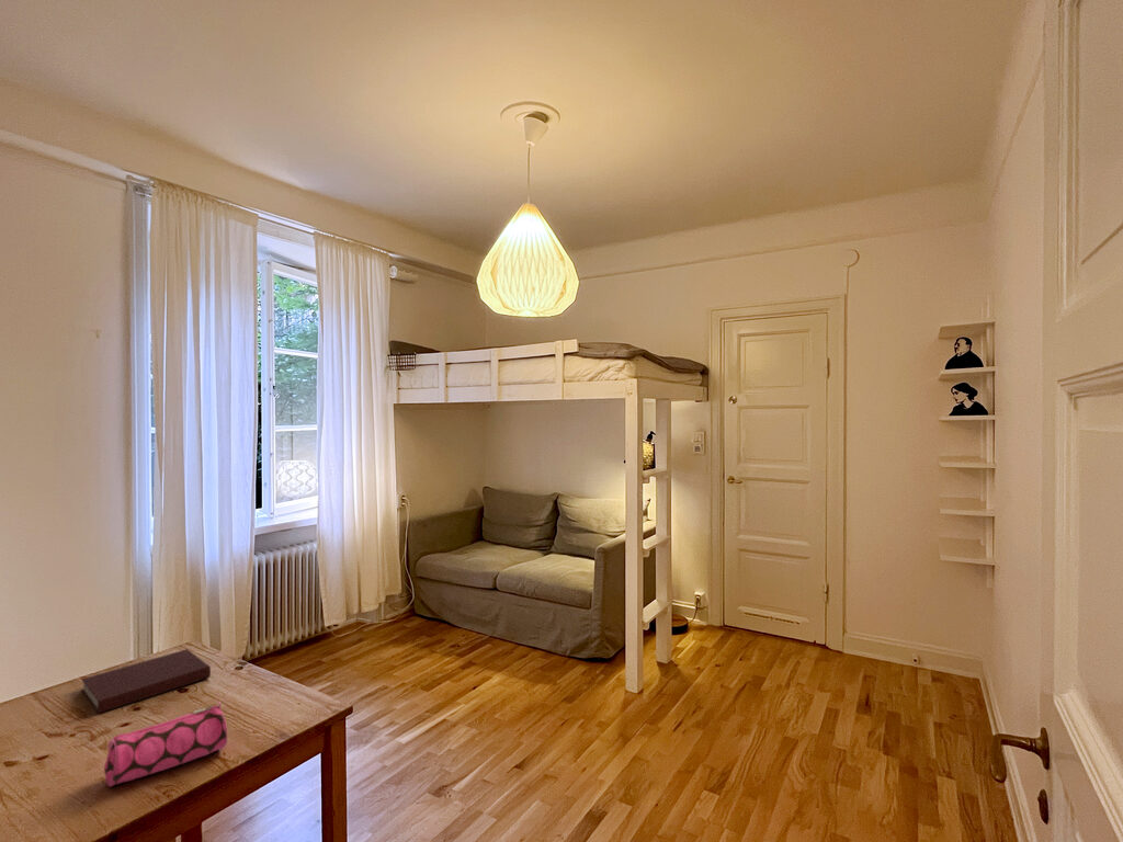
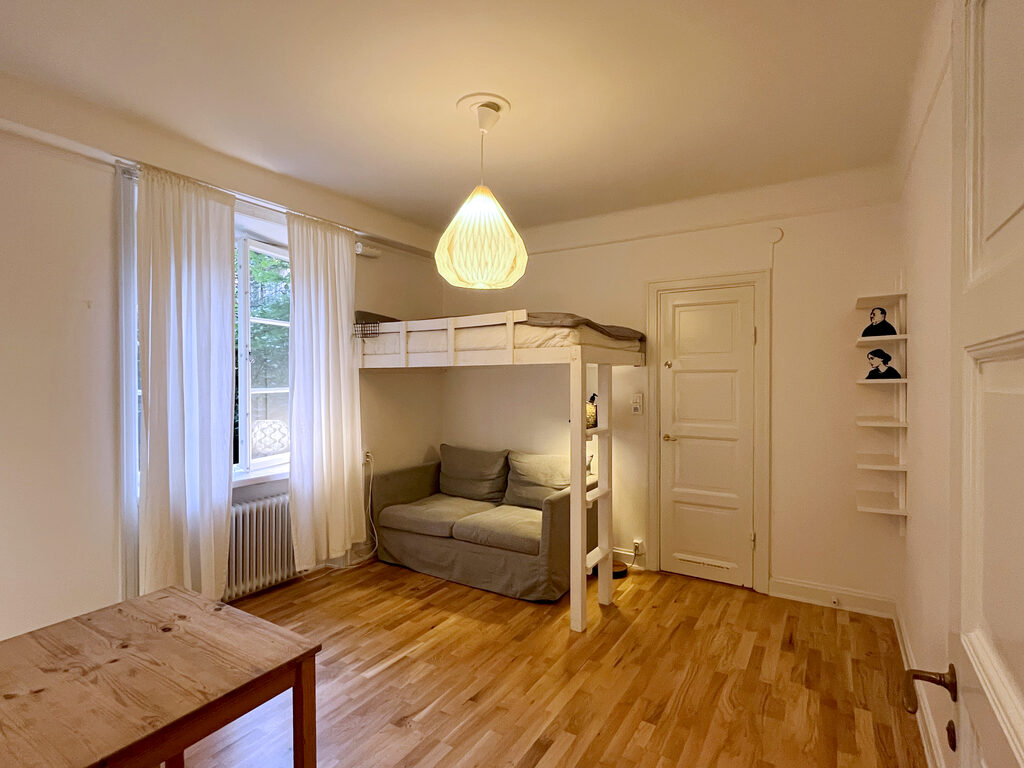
- notebook [80,648,212,715]
- pencil case [103,701,228,788]
